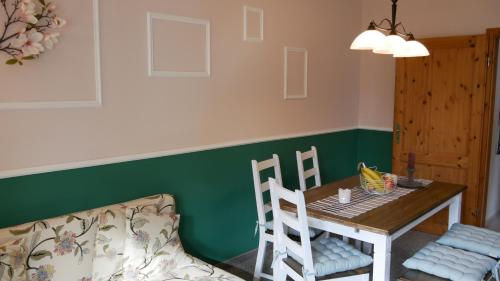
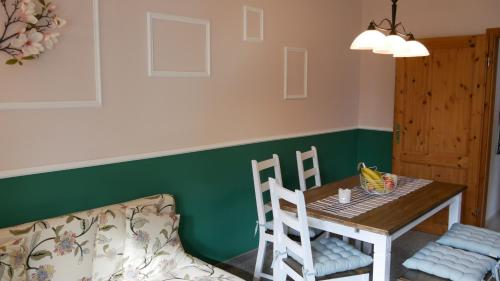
- candle holder [397,151,430,189]
